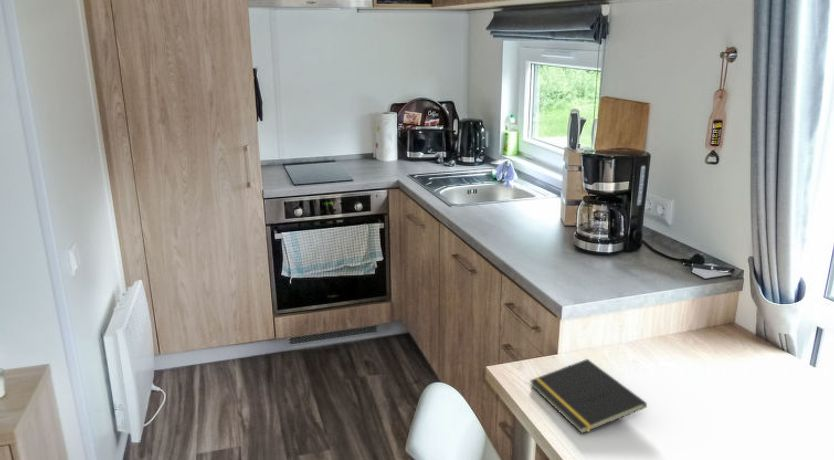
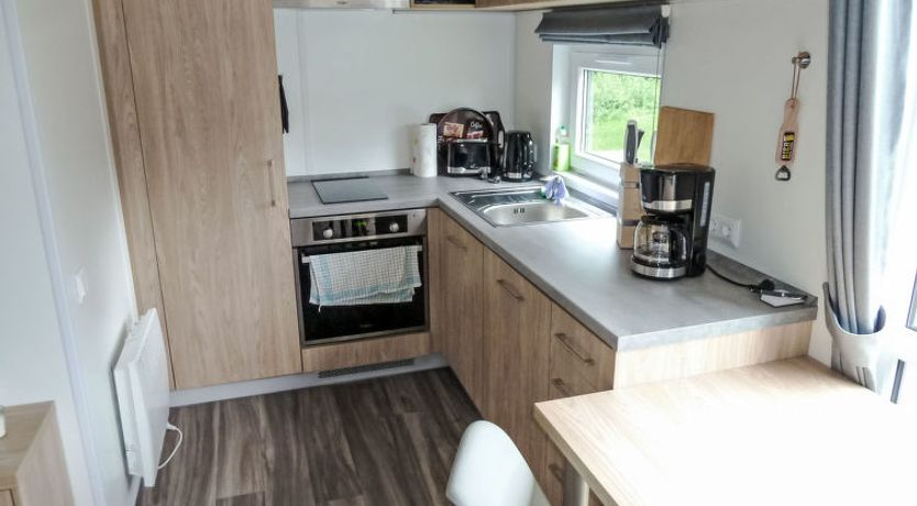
- notepad [529,358,648,435]
